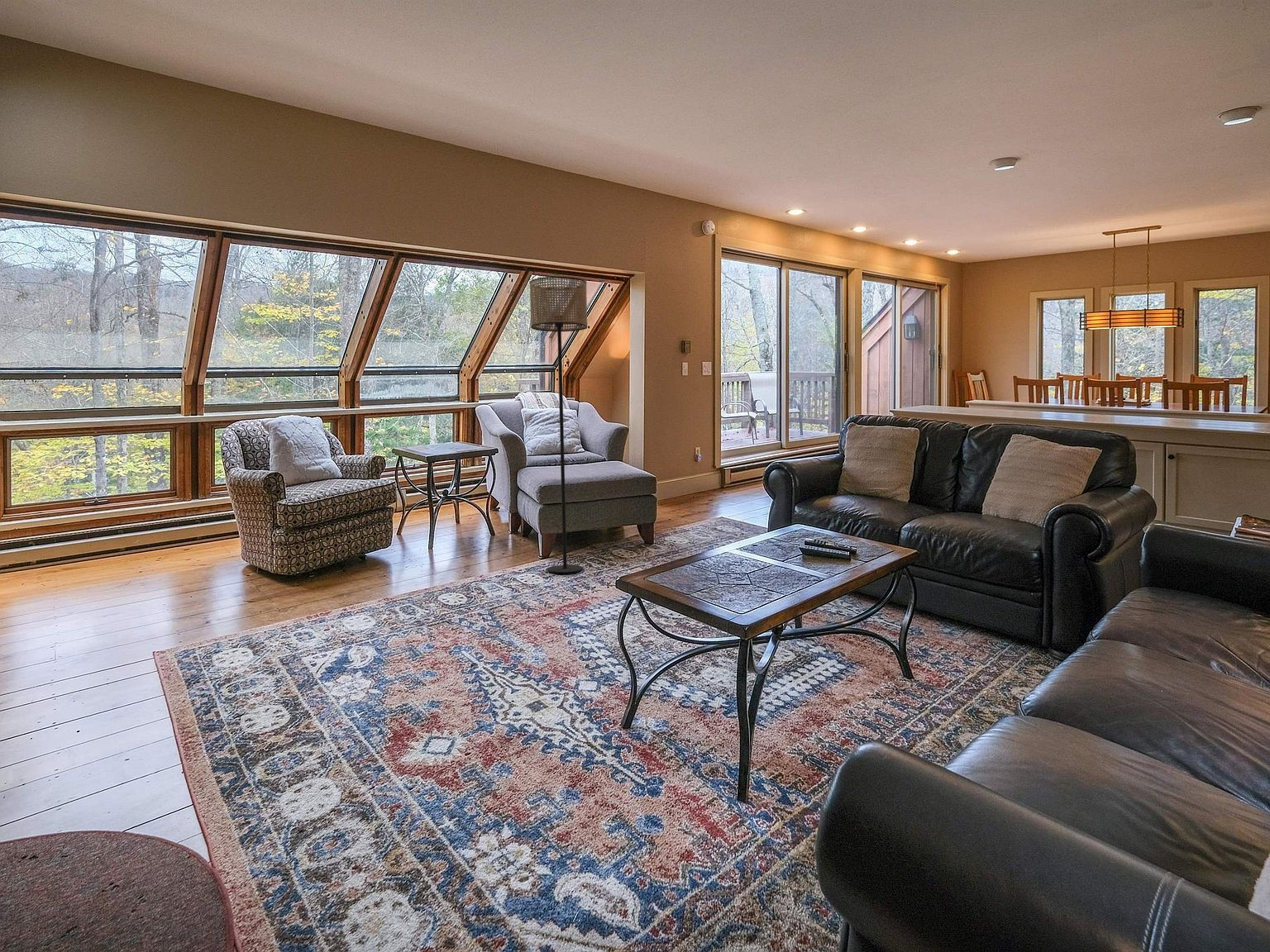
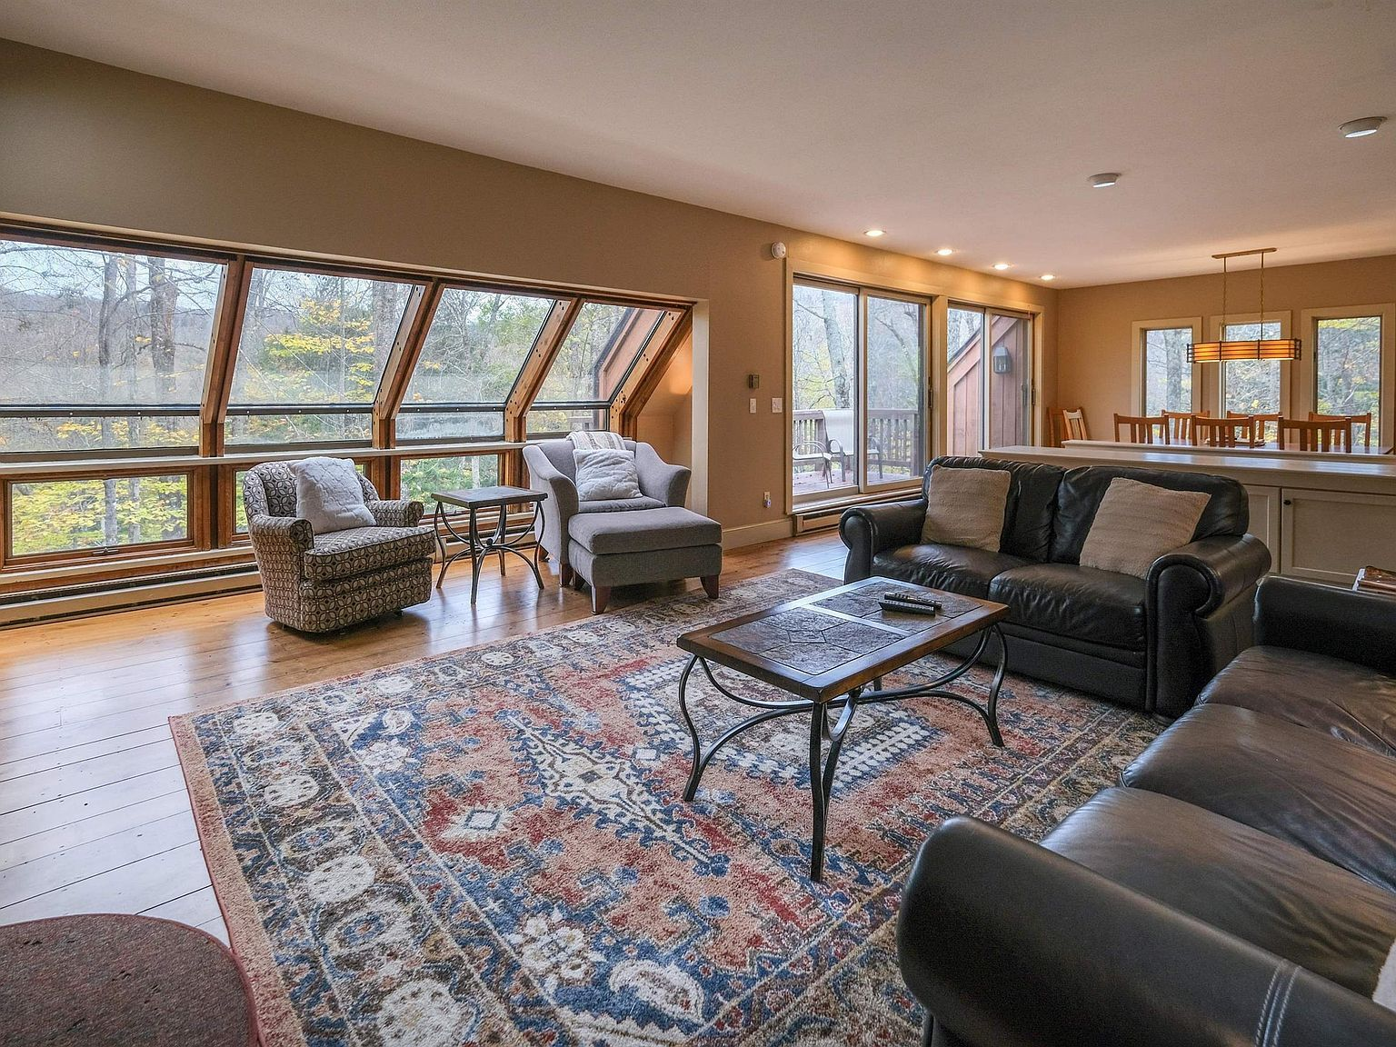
- floor lamp [529,276,588,574]
